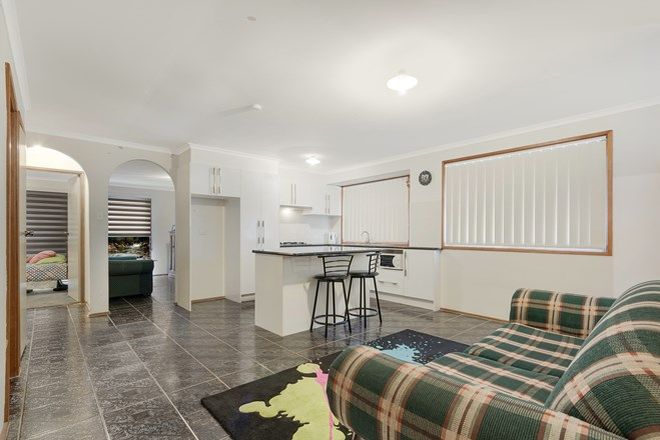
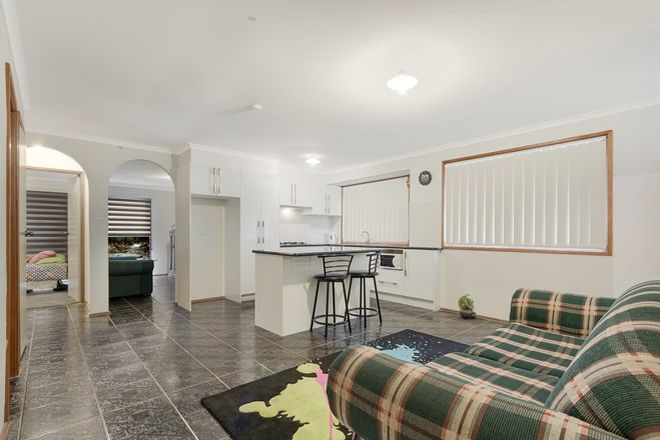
+ potted plant [457,293,478,320]
